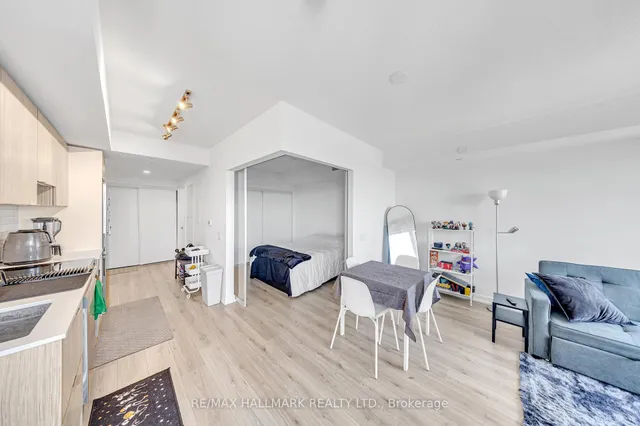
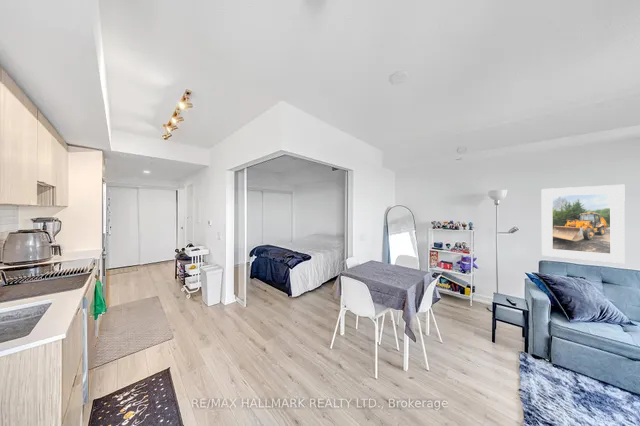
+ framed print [541,184,626,264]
